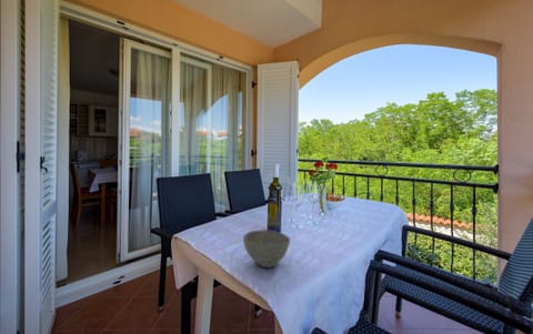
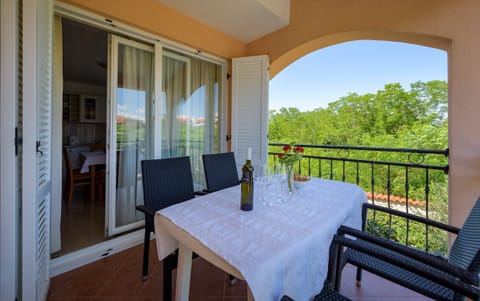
- bowl [242,229,291,269]
